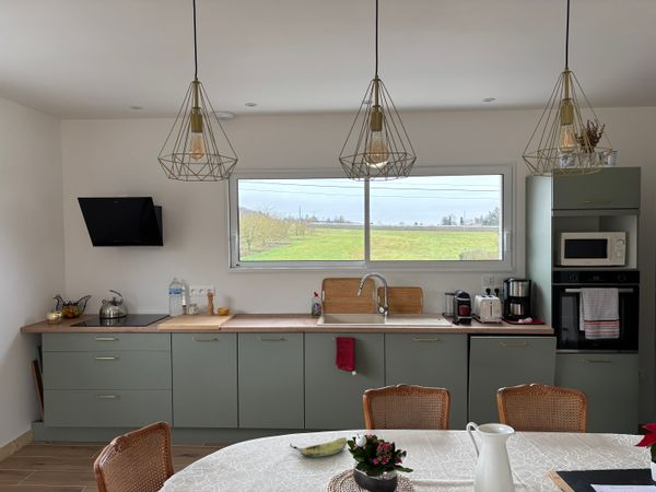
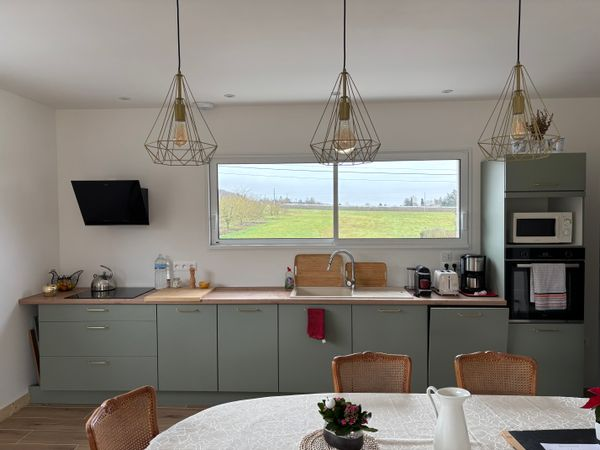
- fruit [289,436,348,458]
